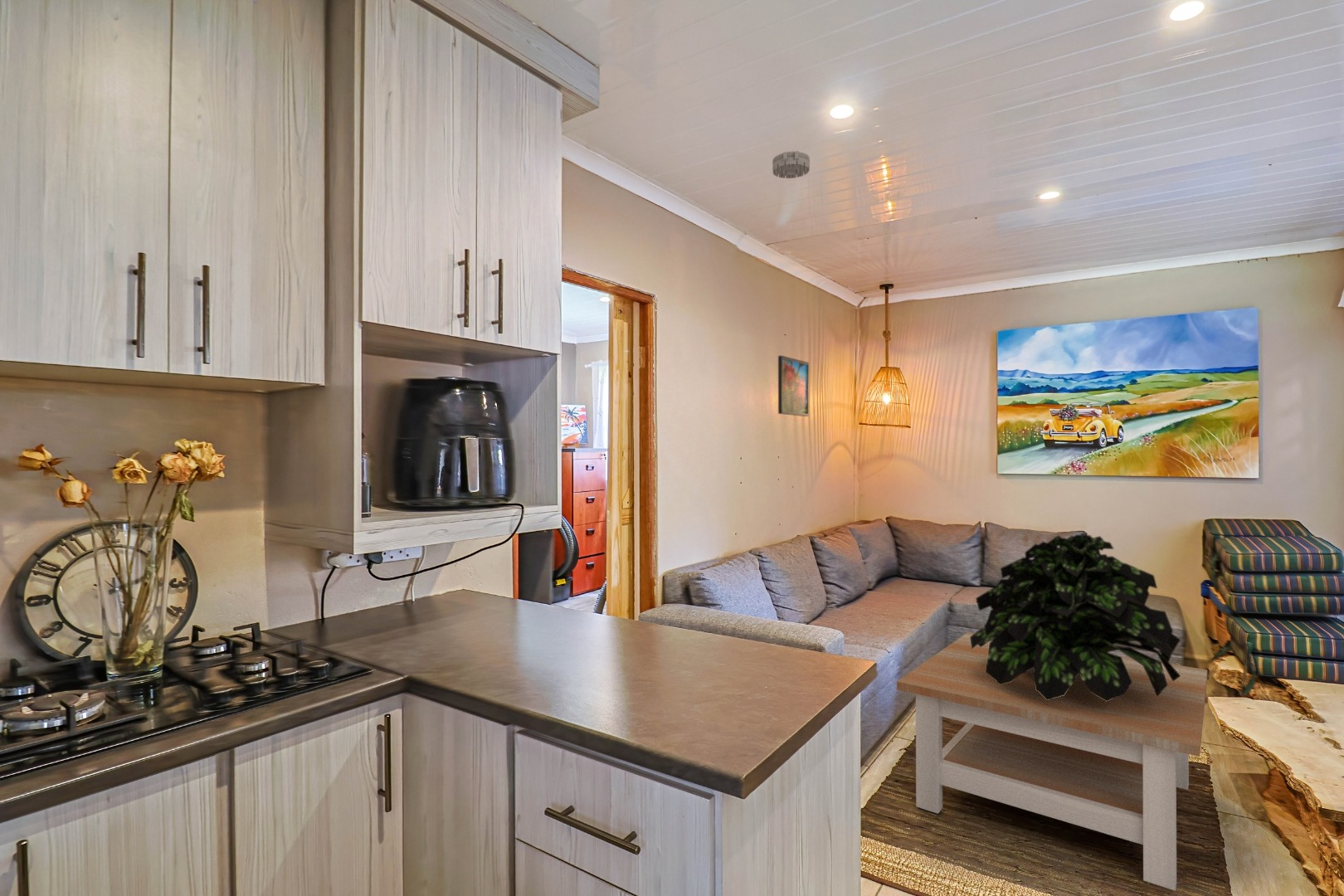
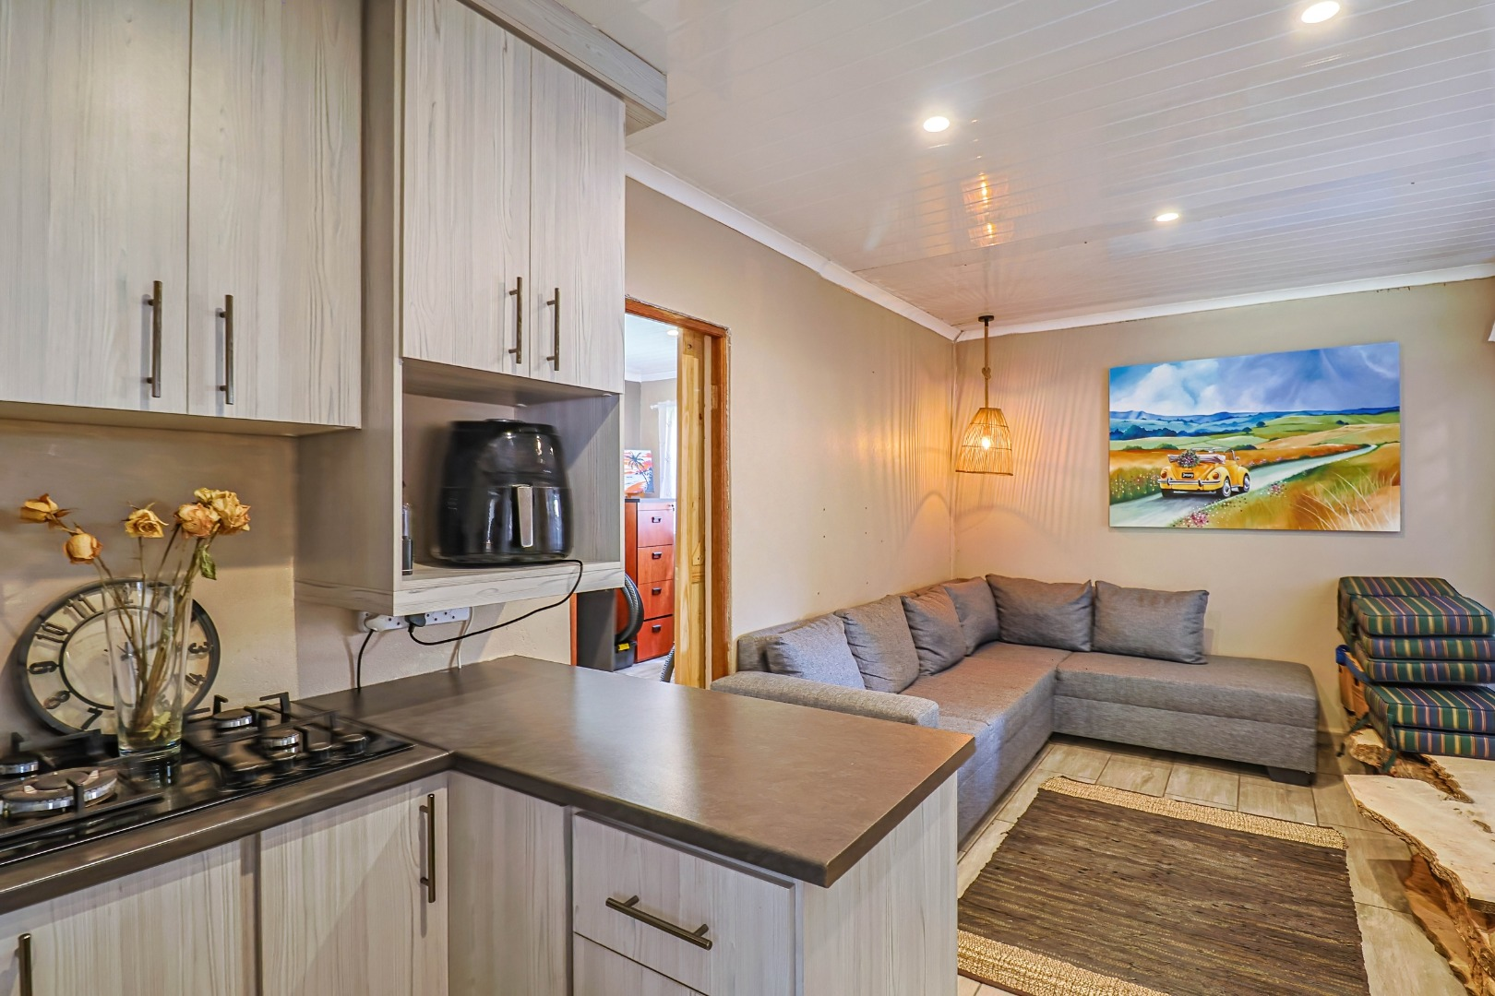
- smoke detector [772,150,811,179]
- potted plant [970,533,1181,702]
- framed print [777,354,810,417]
- coffee table [896,631,1208,891]
